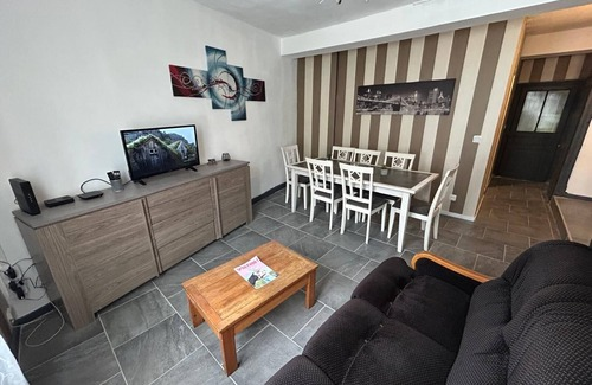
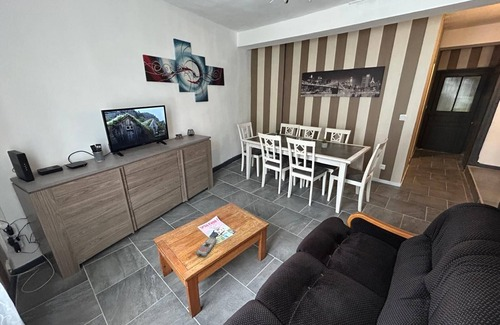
+ remote control [195,236,218,257]
